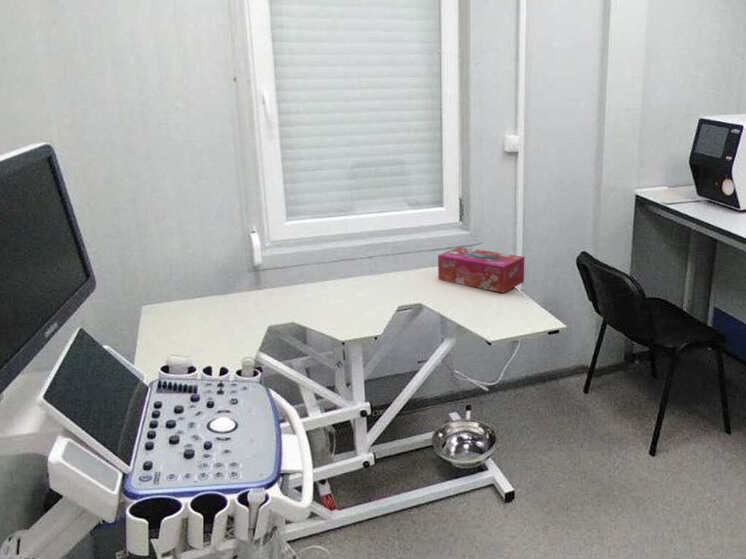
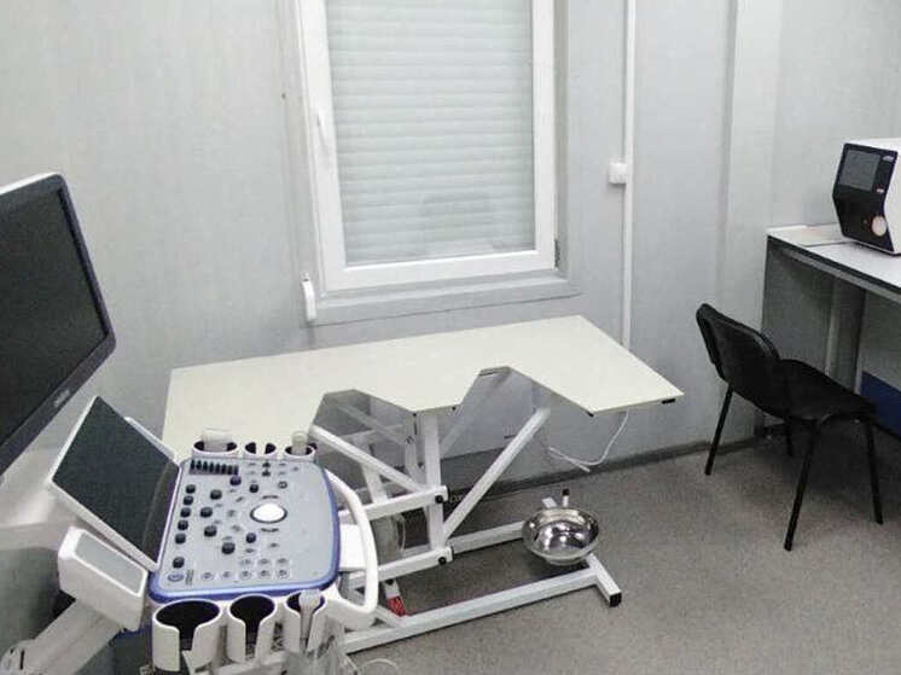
- tissue box [437,246,526,294]
